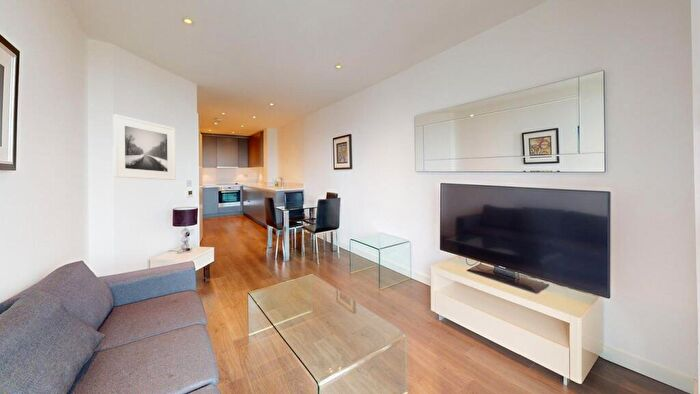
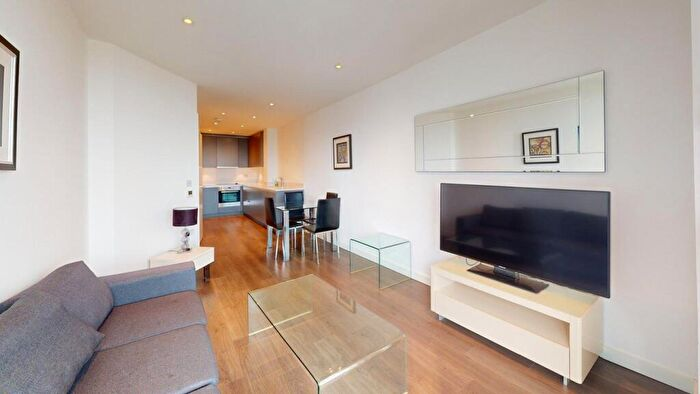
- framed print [112,113,177,181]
